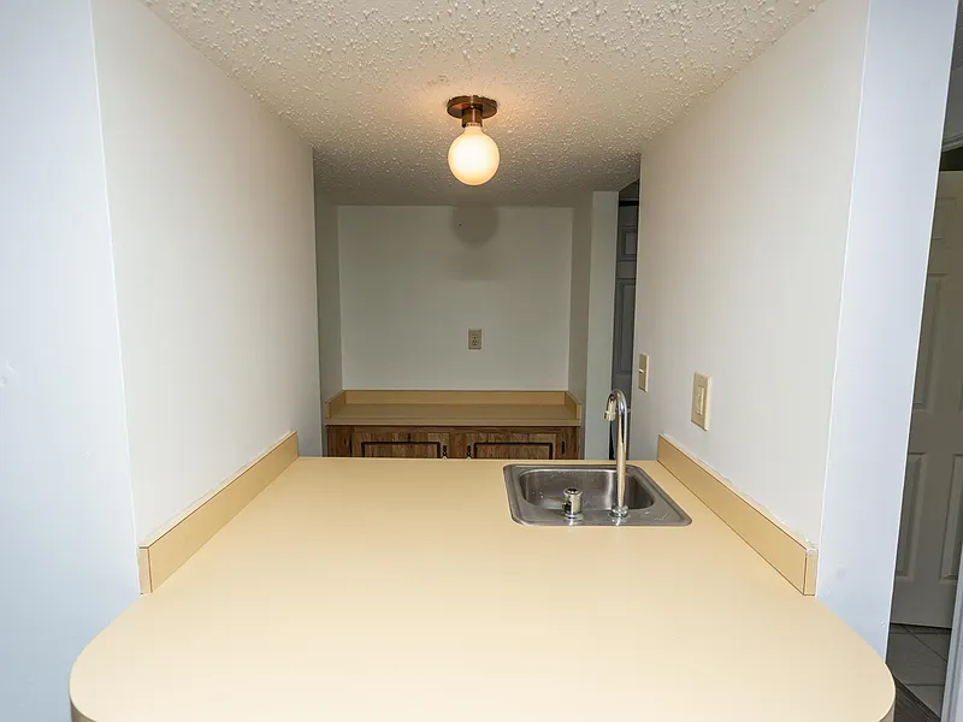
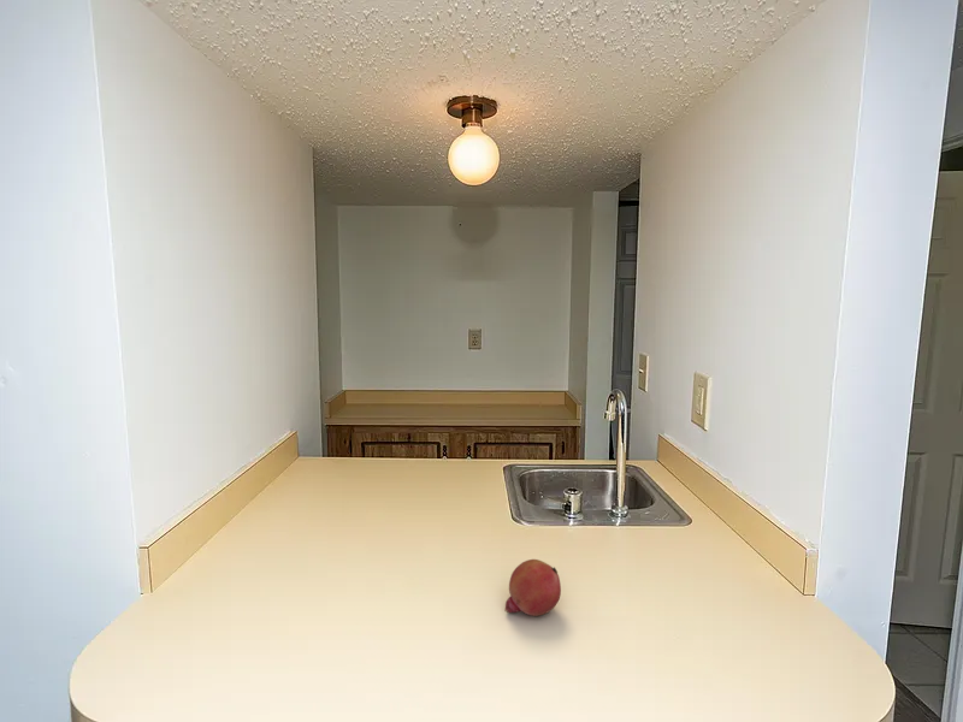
+ fruit [503,558,562,617]
